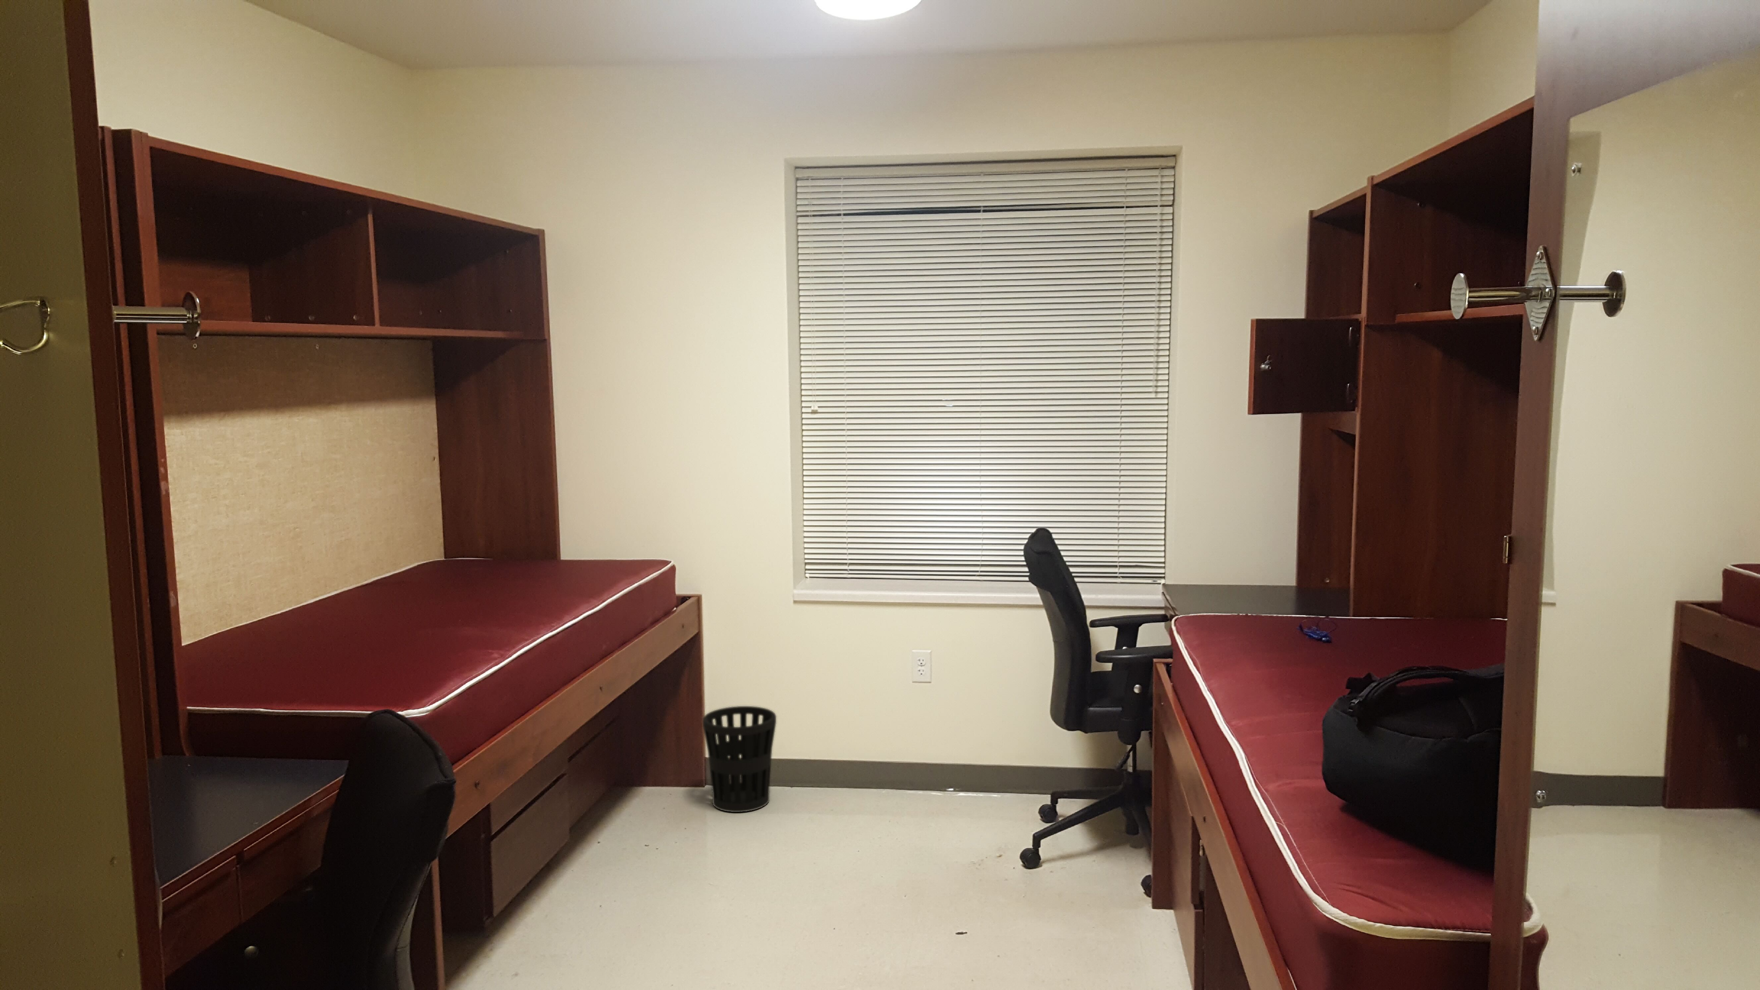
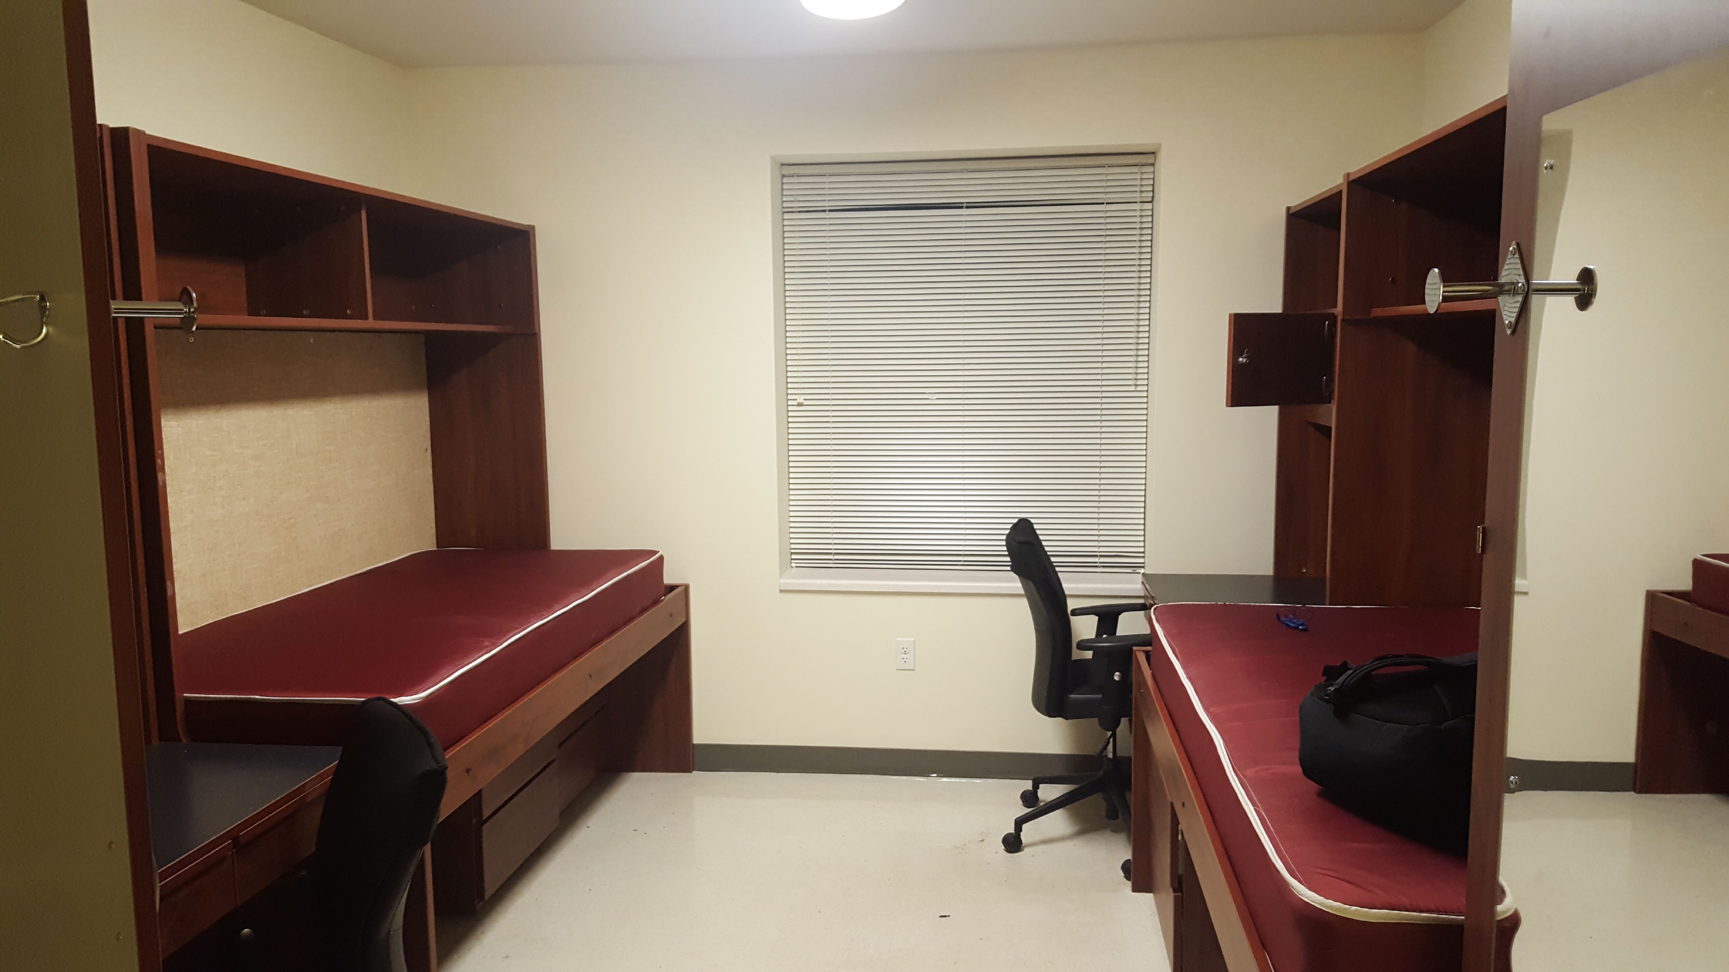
- wastebasket [702,706,777,812]
